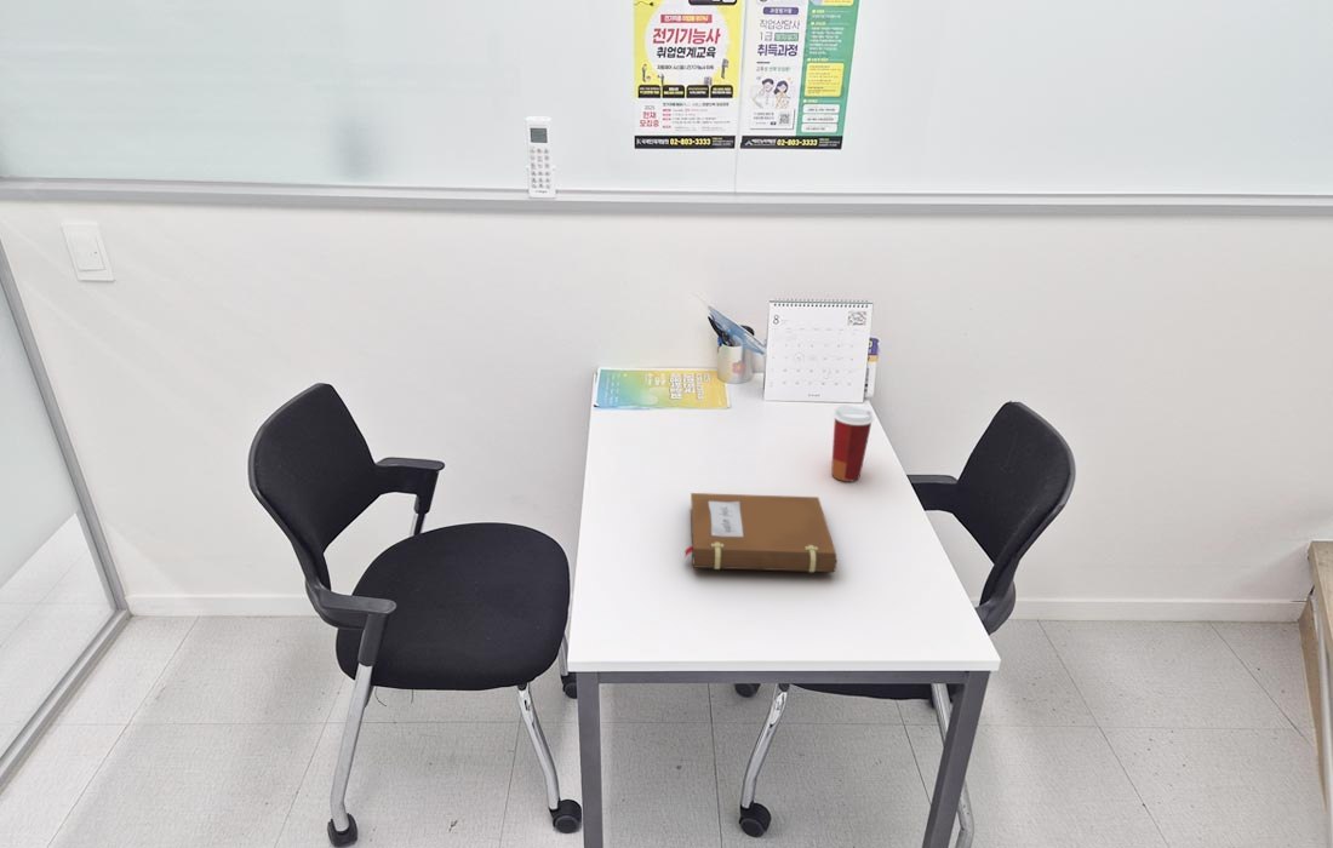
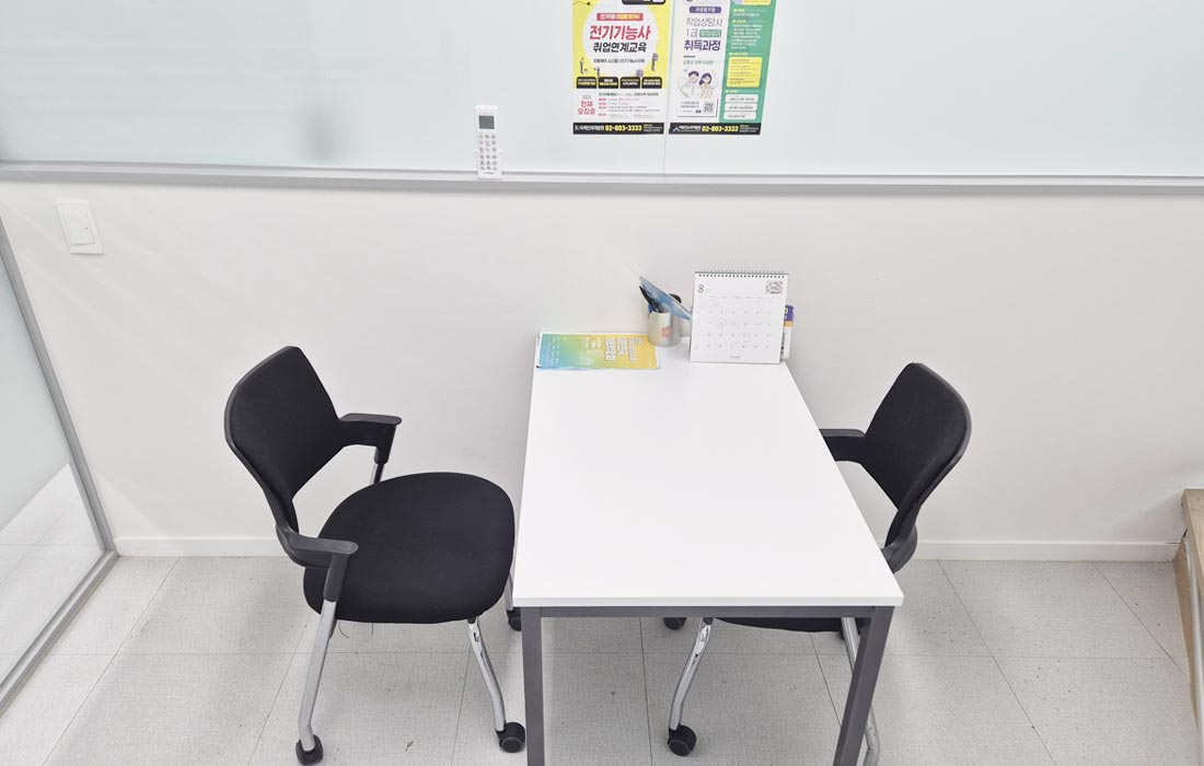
- paper cup [830,403,875,482]
- notebook [683,492,837,573]
